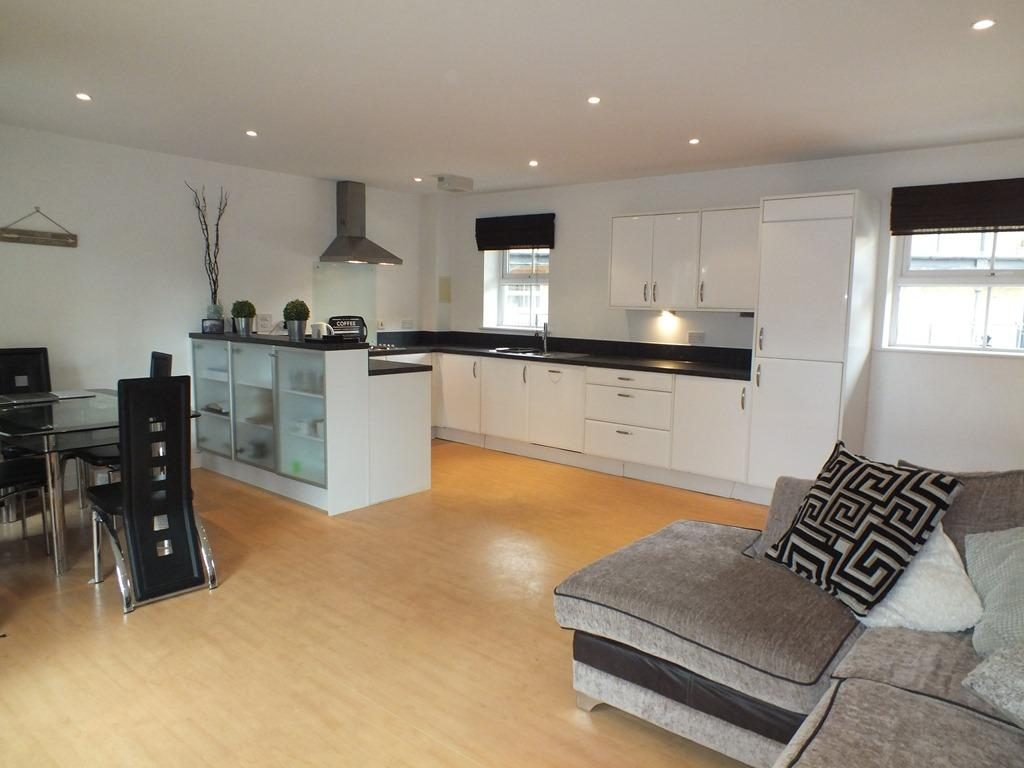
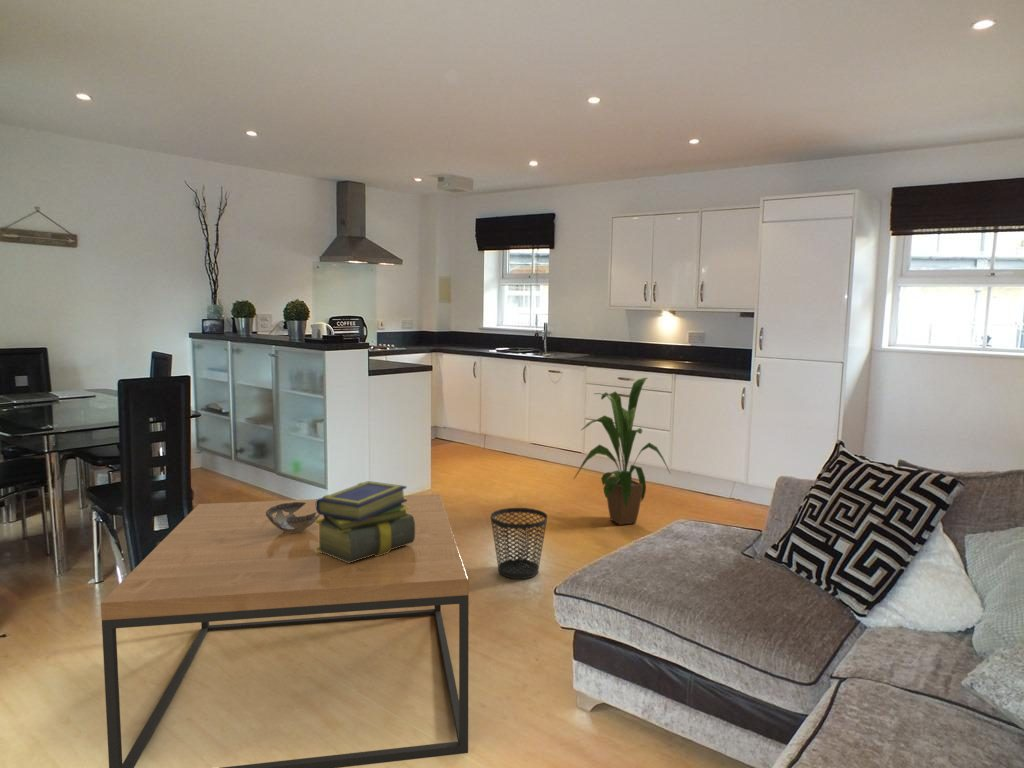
+ wastebasket [490,507,548,580]
+ decorative bowl [266,502,320,533]
+ stack of books [315,480,415,563]
+ house plant [572,377,672,526]
+ coffee table [100,493,470,768]
